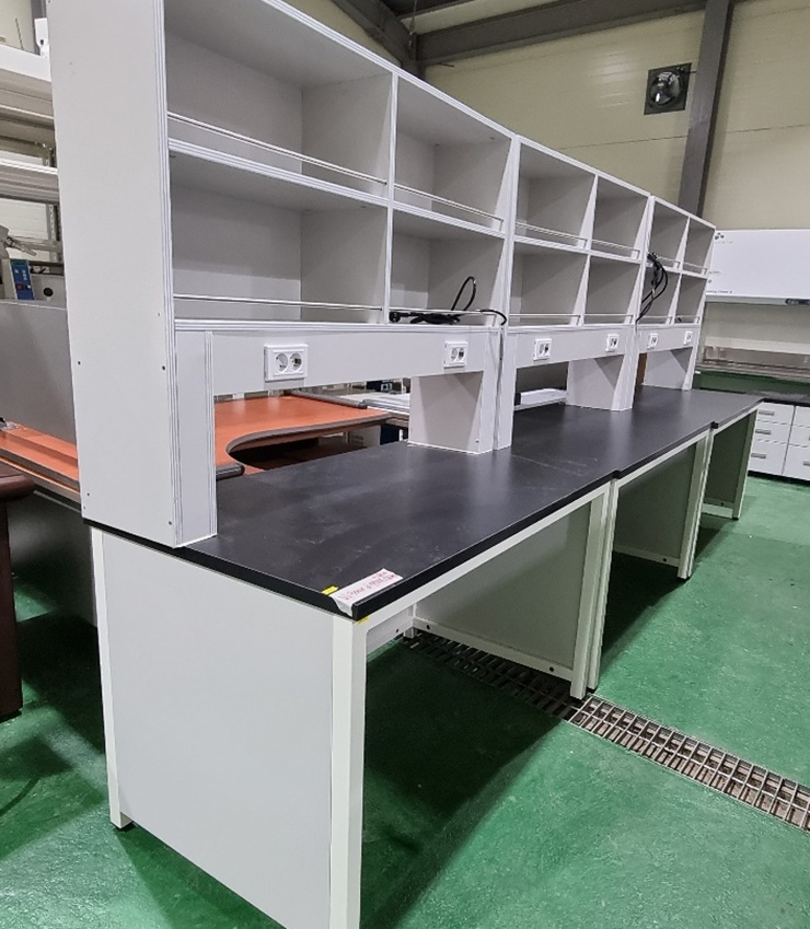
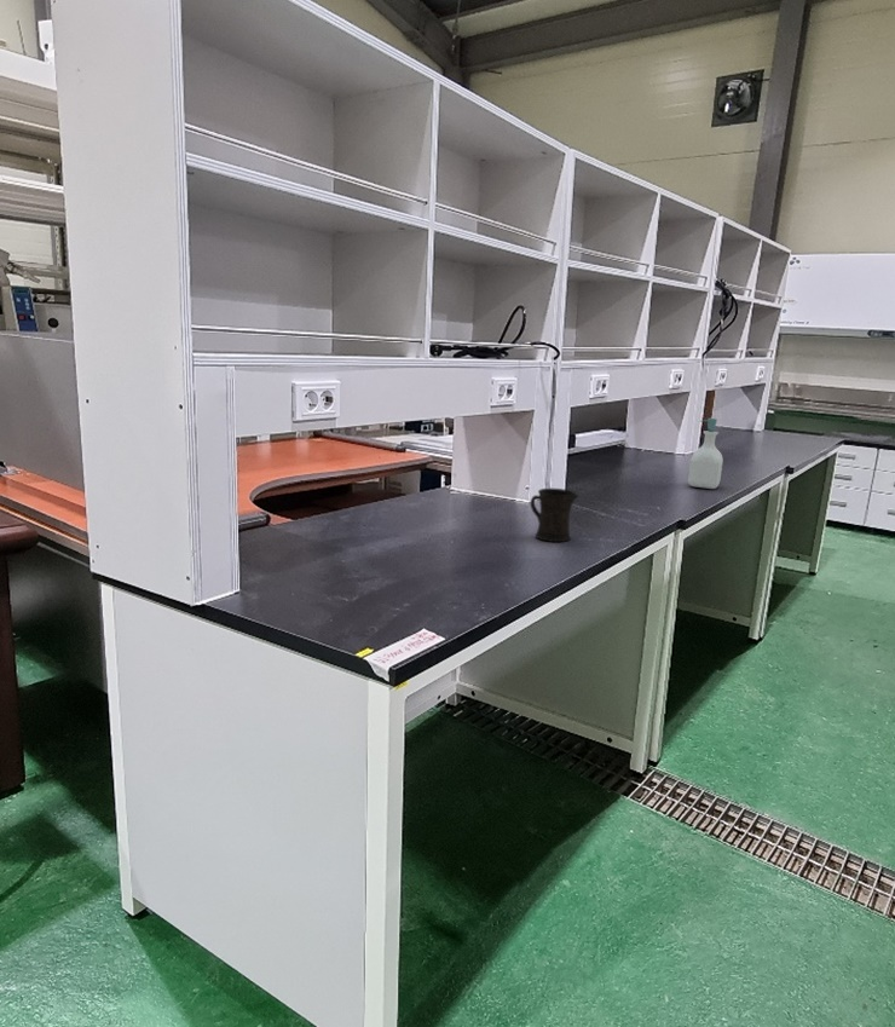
+ soap bottle [687,417,724,490]
+ mug [529,487,579,543]
